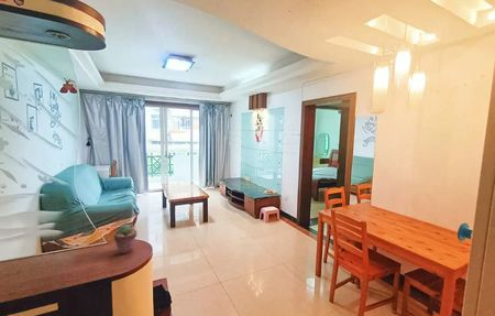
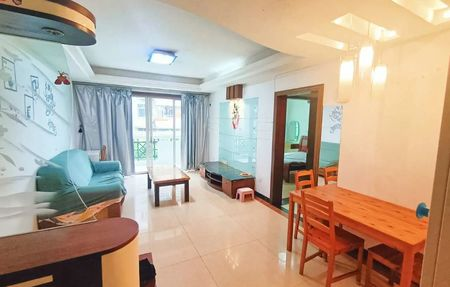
- potted succulent [112,222,139,255]
